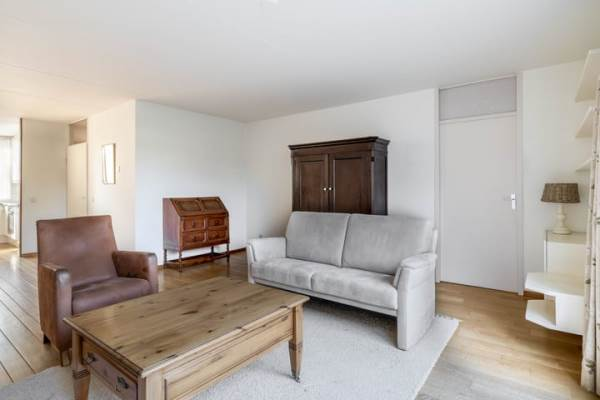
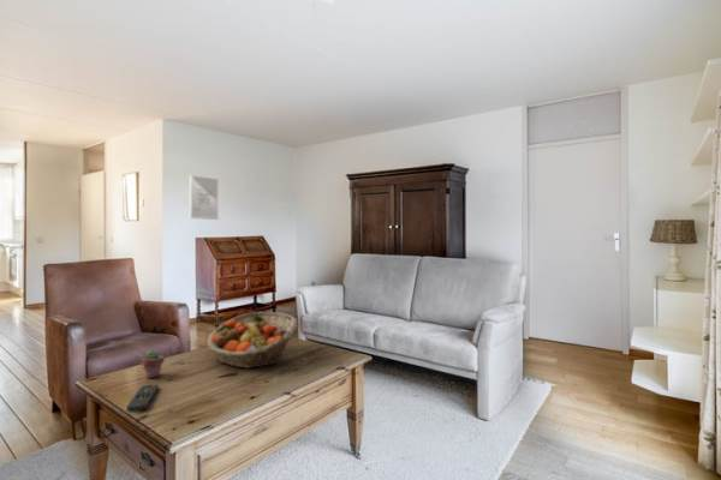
+ potted succulent [141,349,166,379]
+ wall art [189,174,219,221]
+ fruit basket [207,311,298,370]
+ remote control [126,384,160,413]
